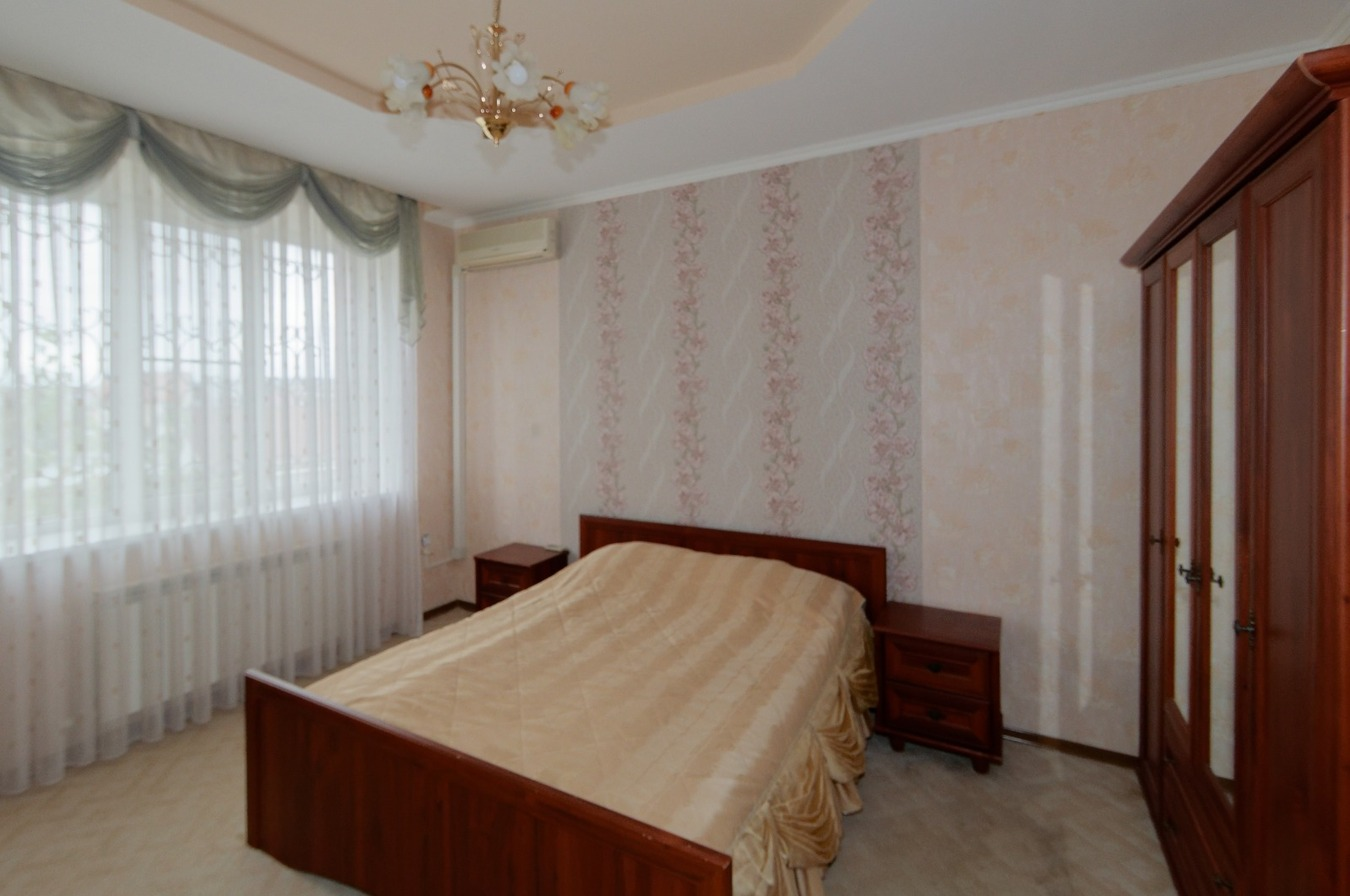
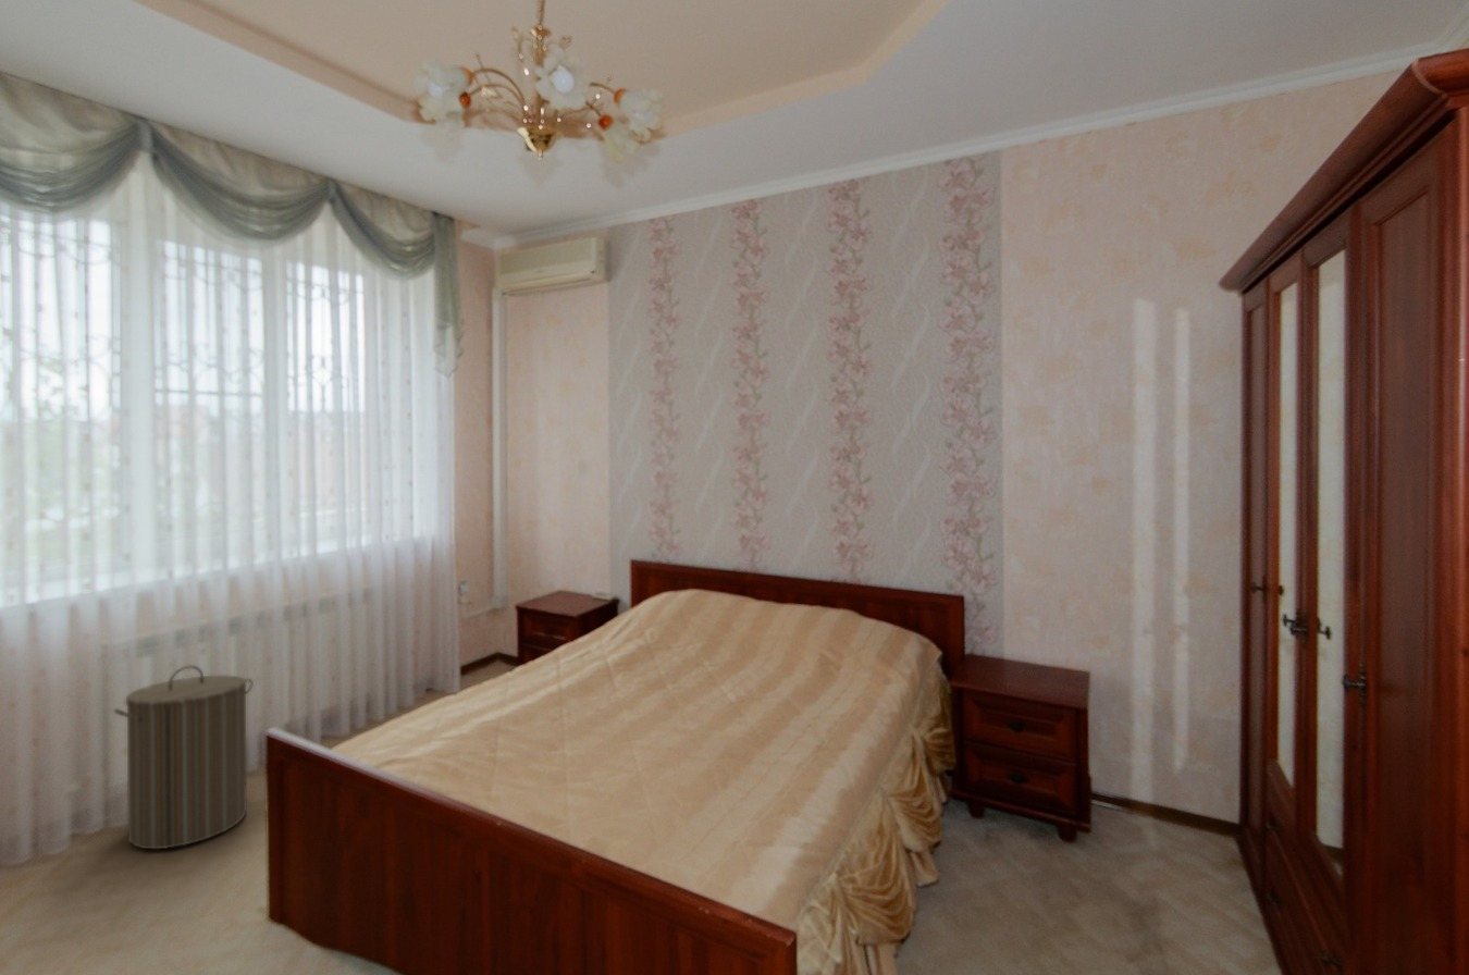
+ laundry hamper [112,665,255,850]
